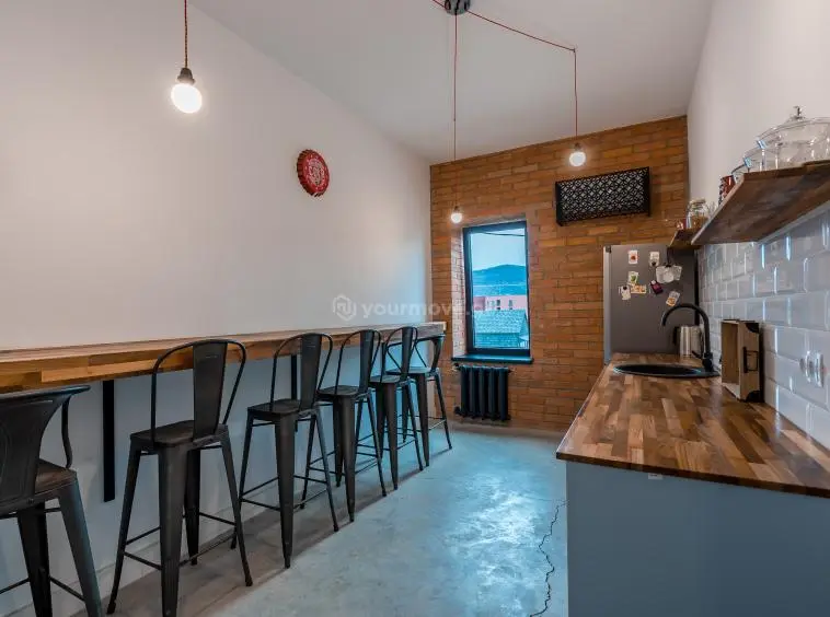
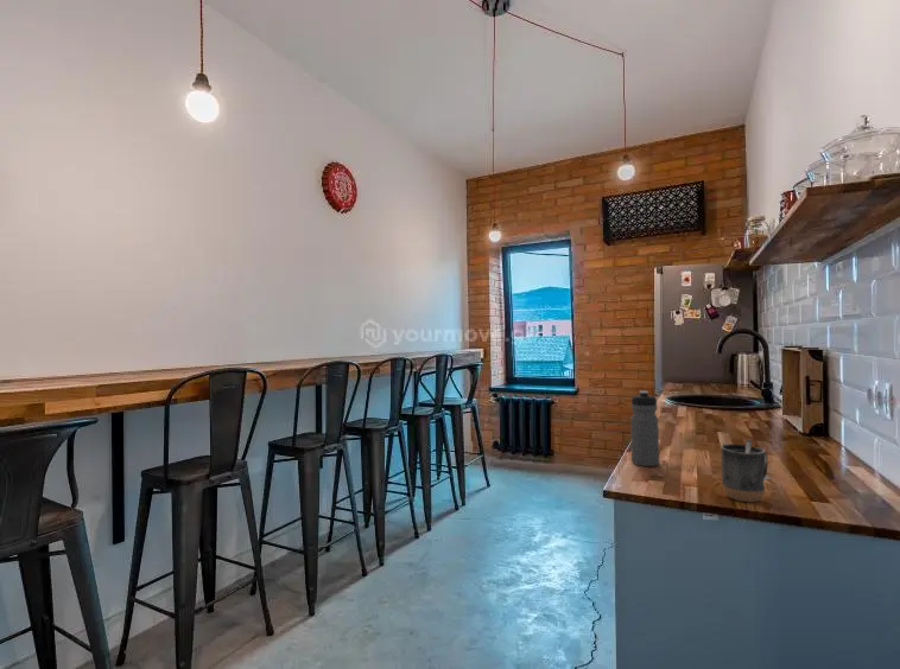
+ mug [720,438,771,504]
+ water bottle [629,389,660,467]
